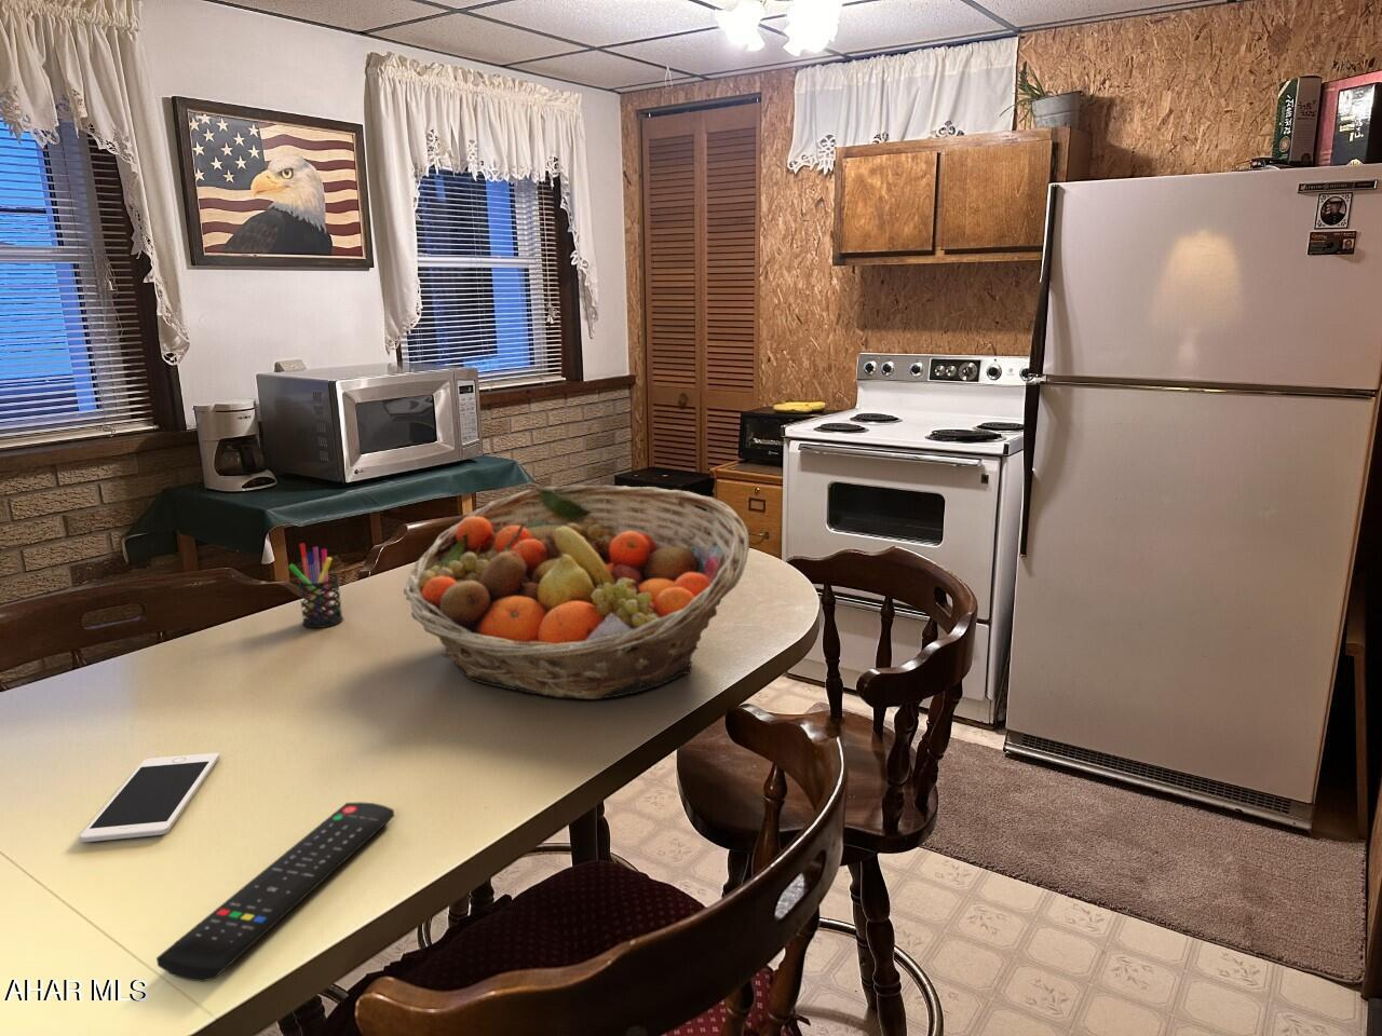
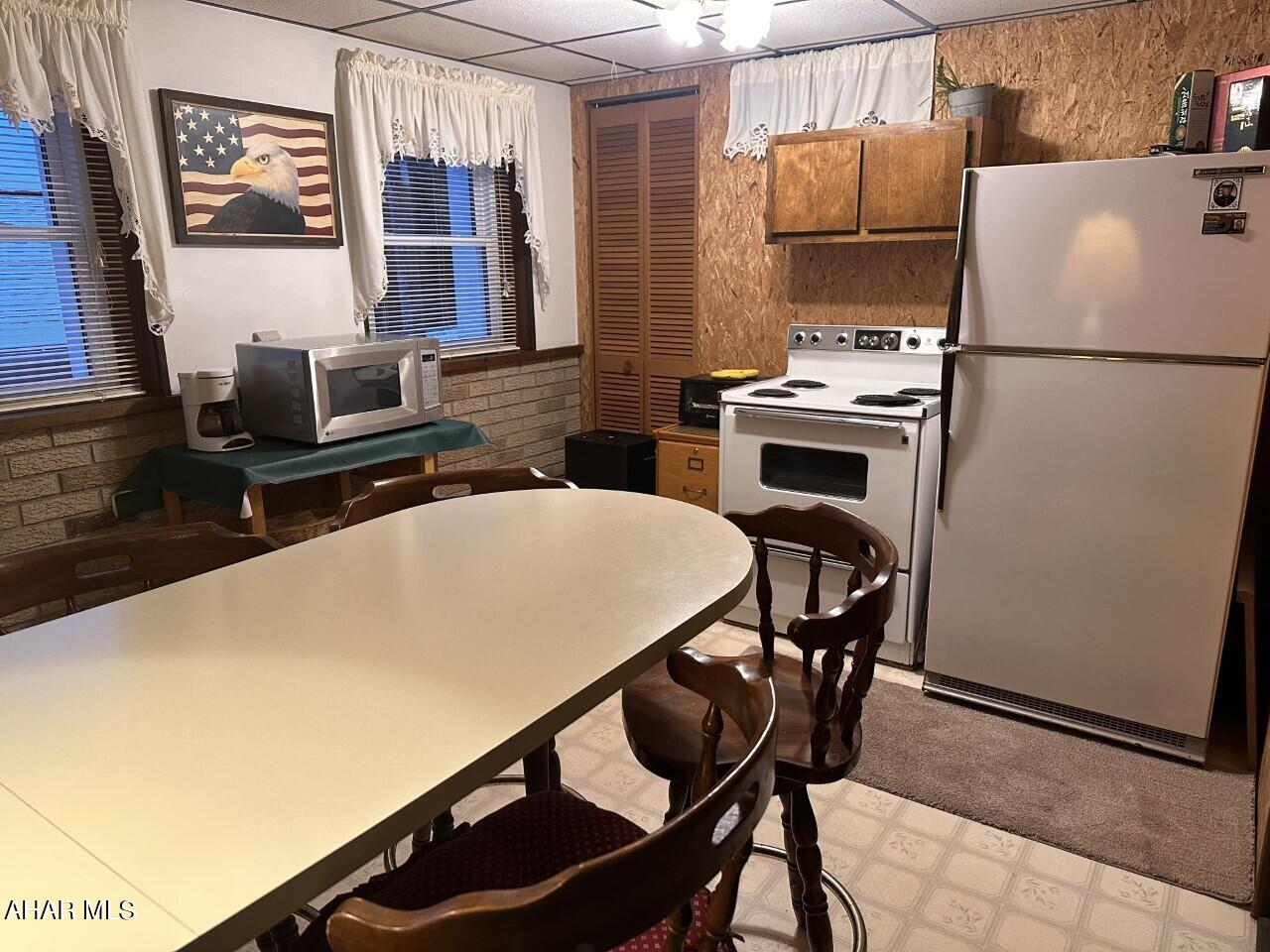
- remote control [156,801,395,983]
- pen holder [287,543,345,629]
- fruit basket [403,484,751,701]
- cell phone [78,752,220,842]
